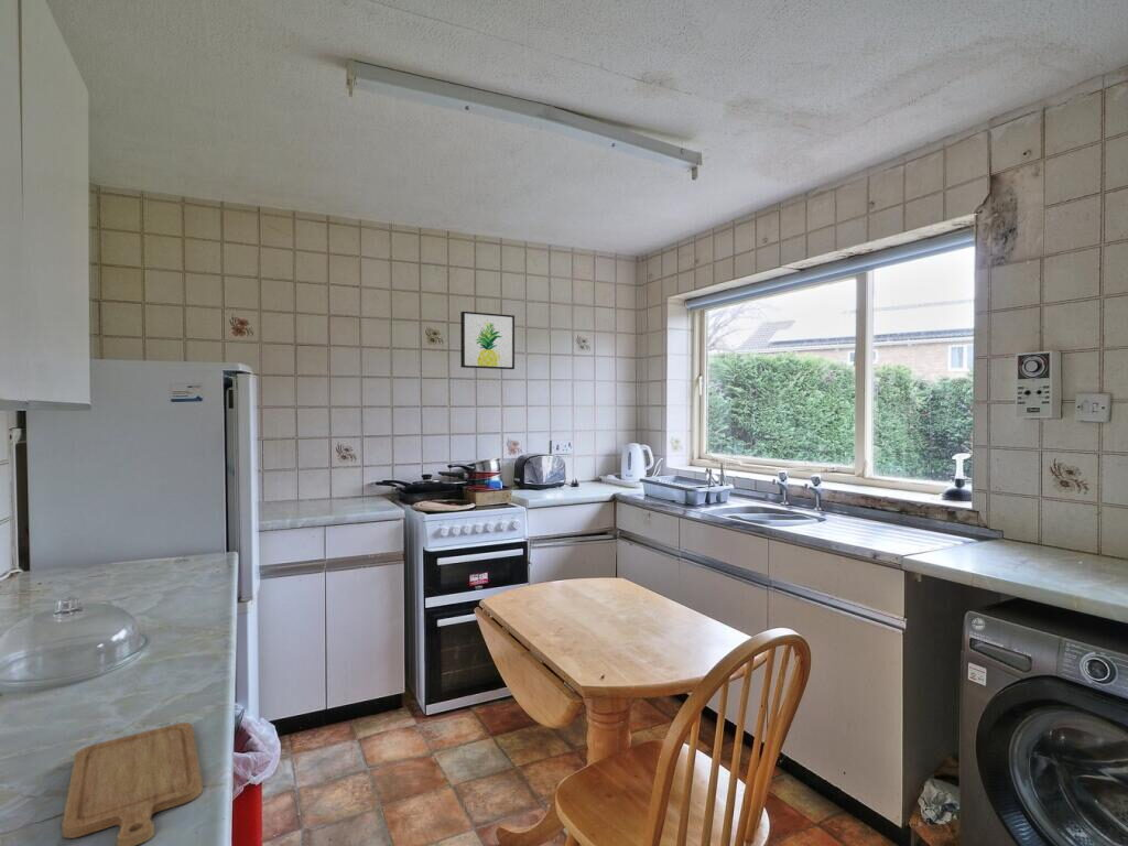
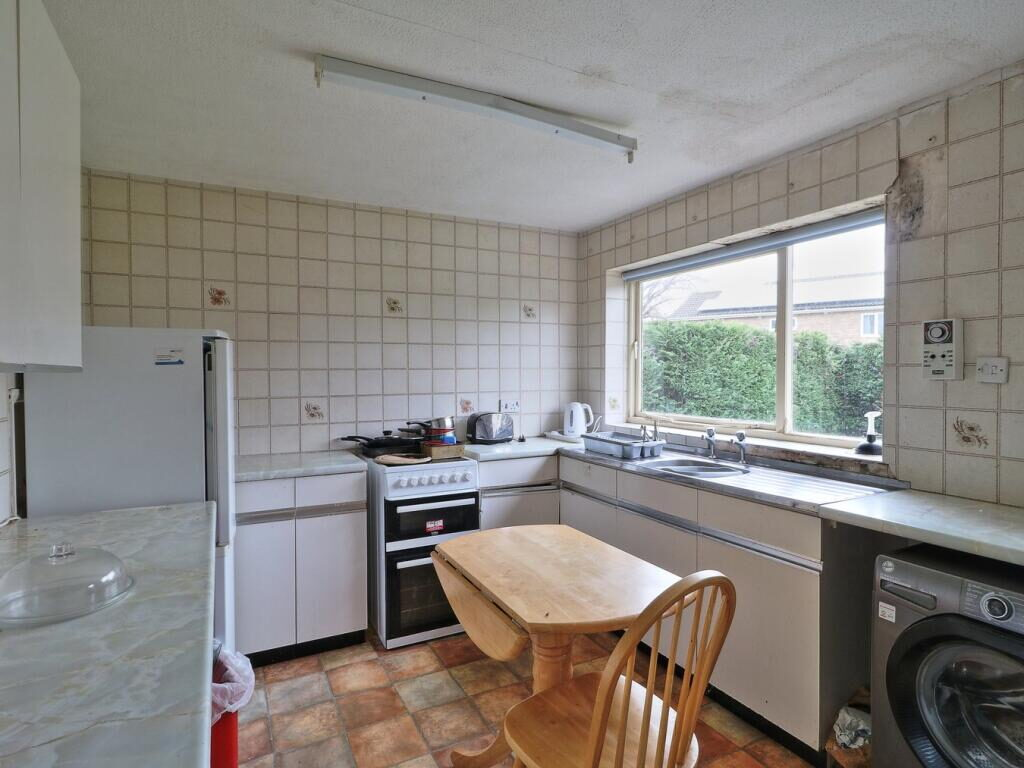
- chopping board [61,722,203,846]
- wall art [459,311,516,370]
